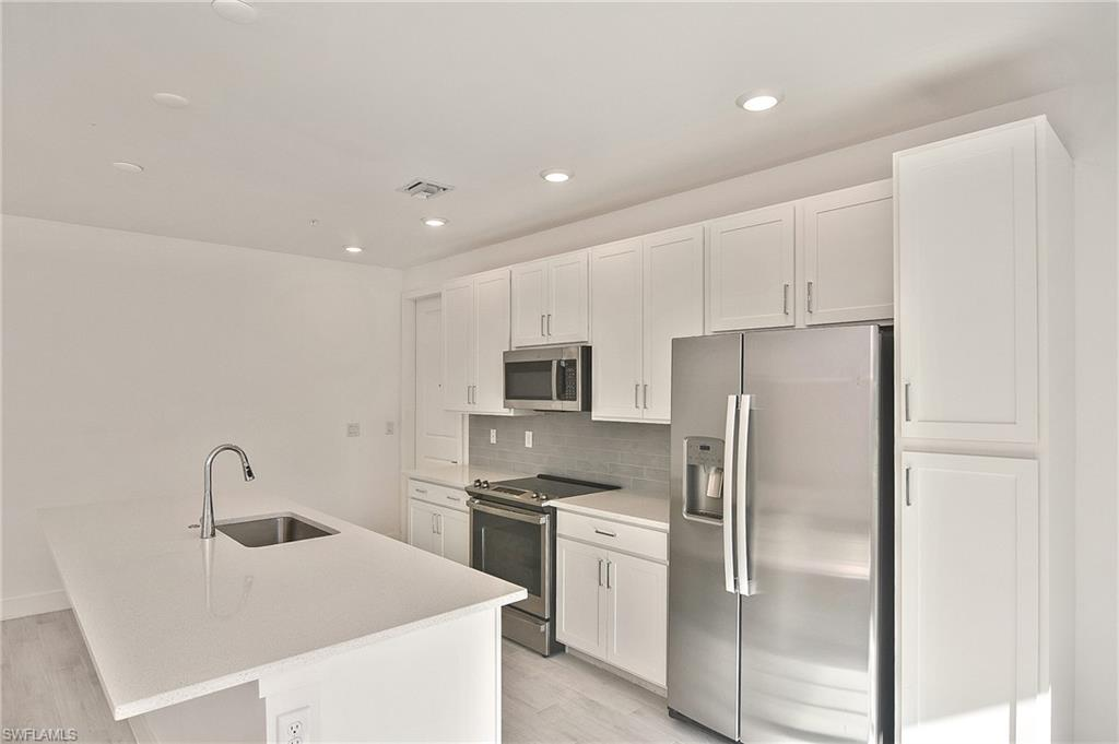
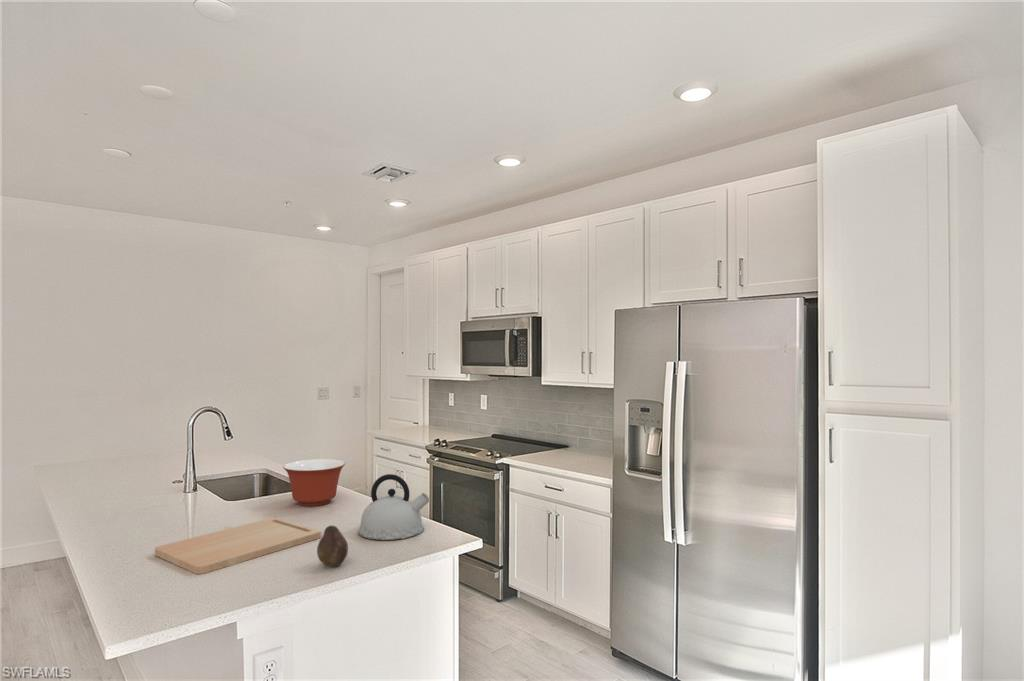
+ kettle [357,473,431,541]
+ mixing bowl [282,458,346,507]
+ fruit [316,524,349,567]
+ cutting board [154,517,322,575]
